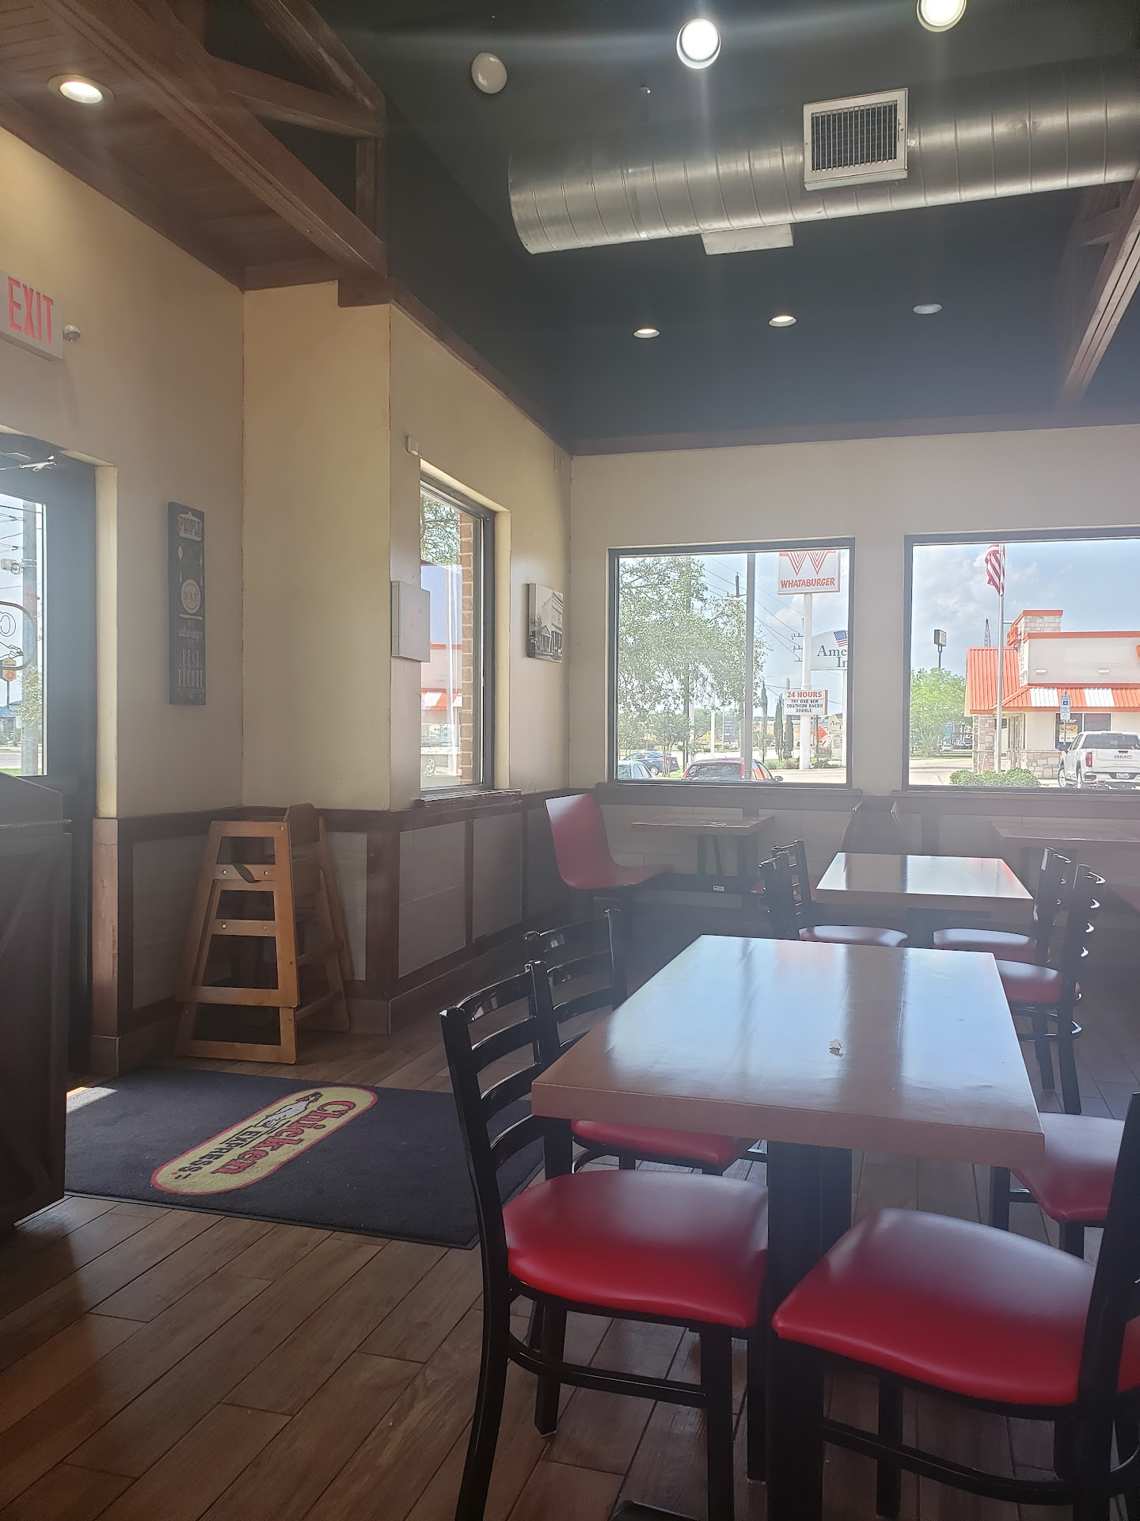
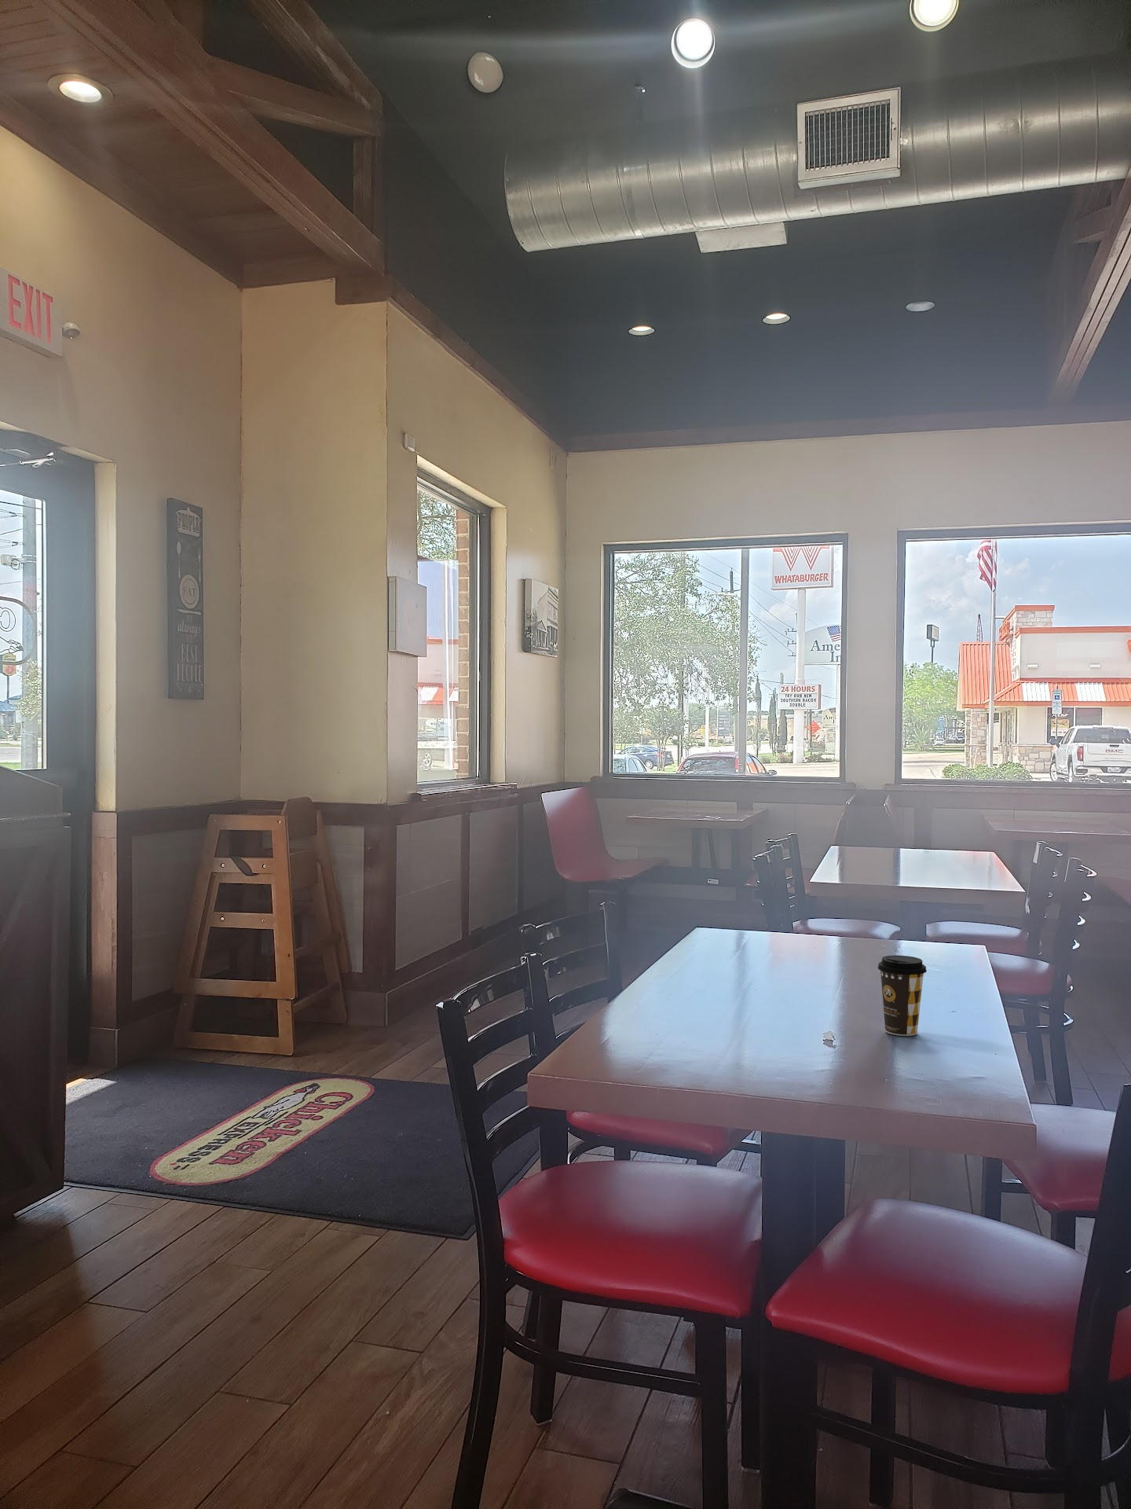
+ coffee cup [877,955,928,1036]
